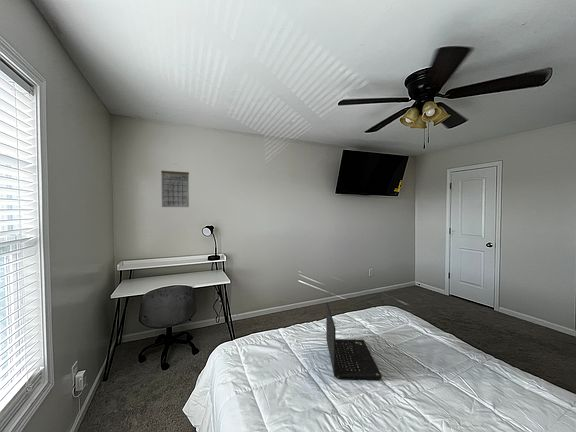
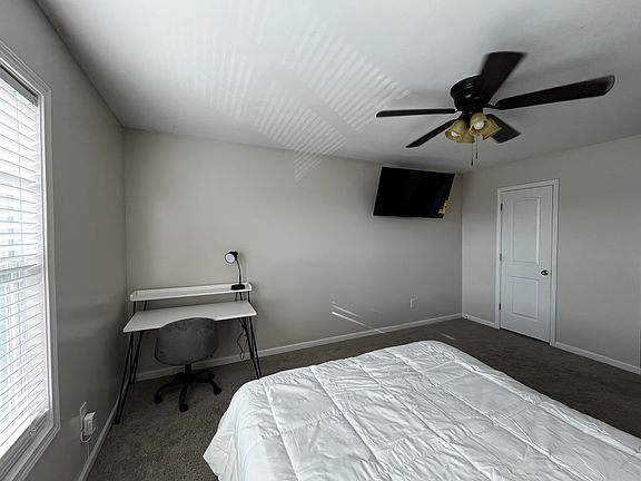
- calendar [160,162,190,208]
- laptop [325,302,383,381]
